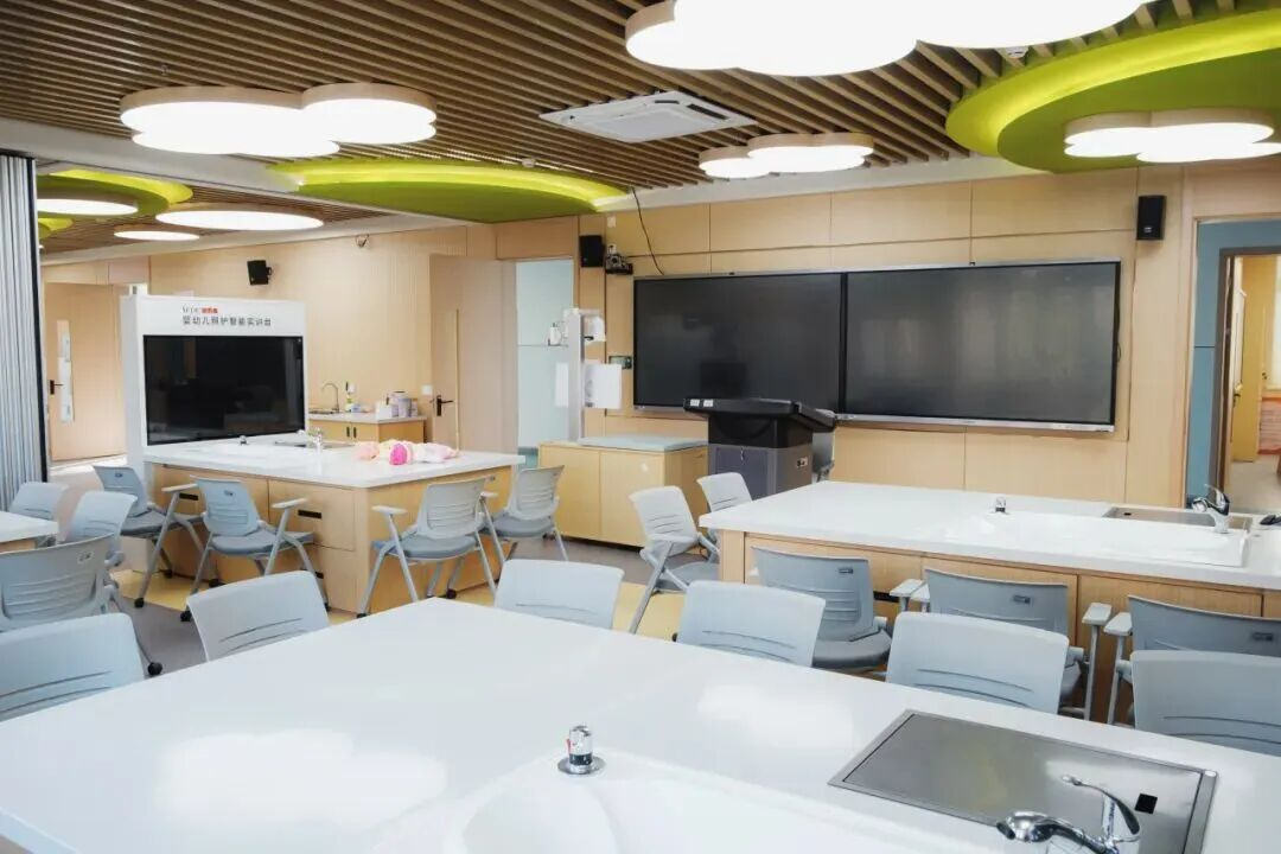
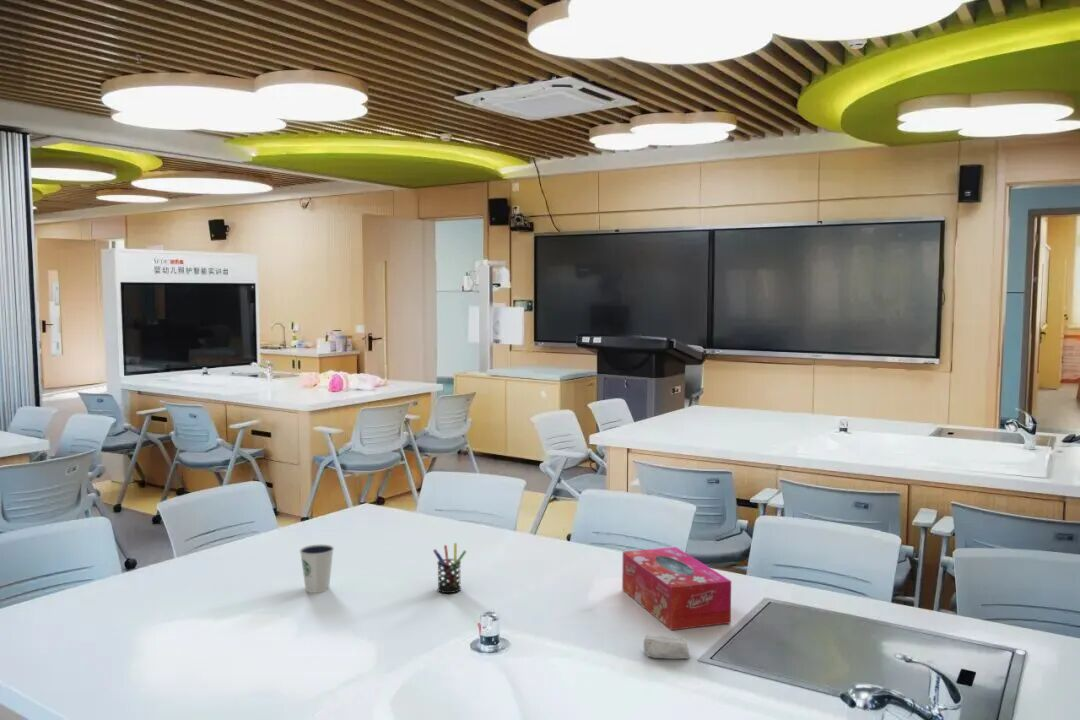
+ tissue box [621,546,732,631]
+ soap bar [642,634,691,660]
+ dixie cup [299,544,335,594]
+ pen holder [432,542,467,594]
